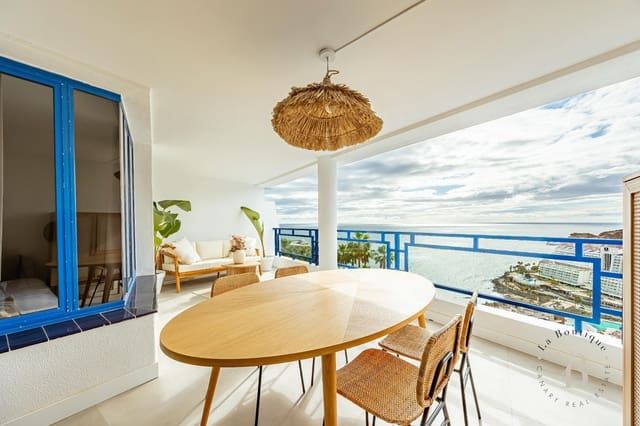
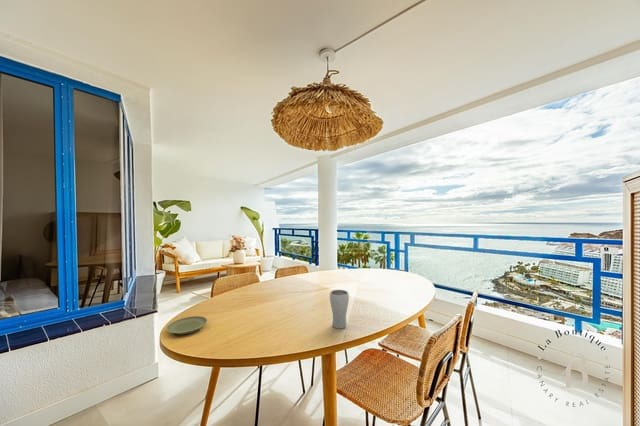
+ plate [165,315,208,335]
+ drinking glass [329,289,350,330]
